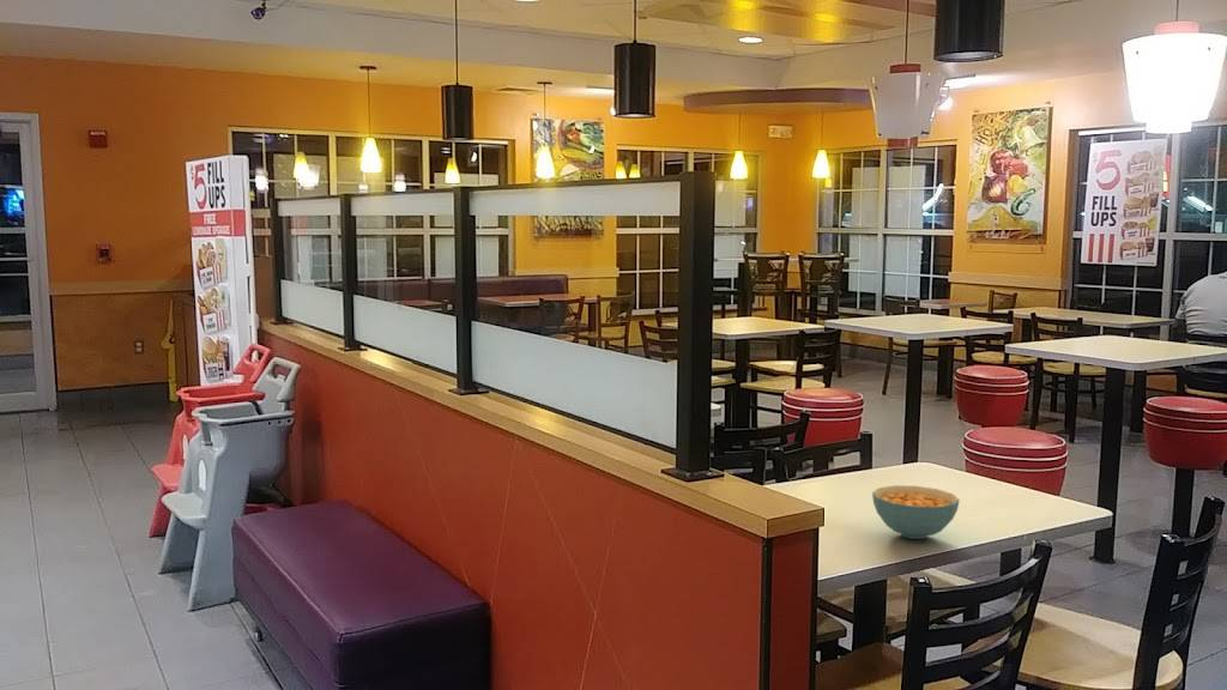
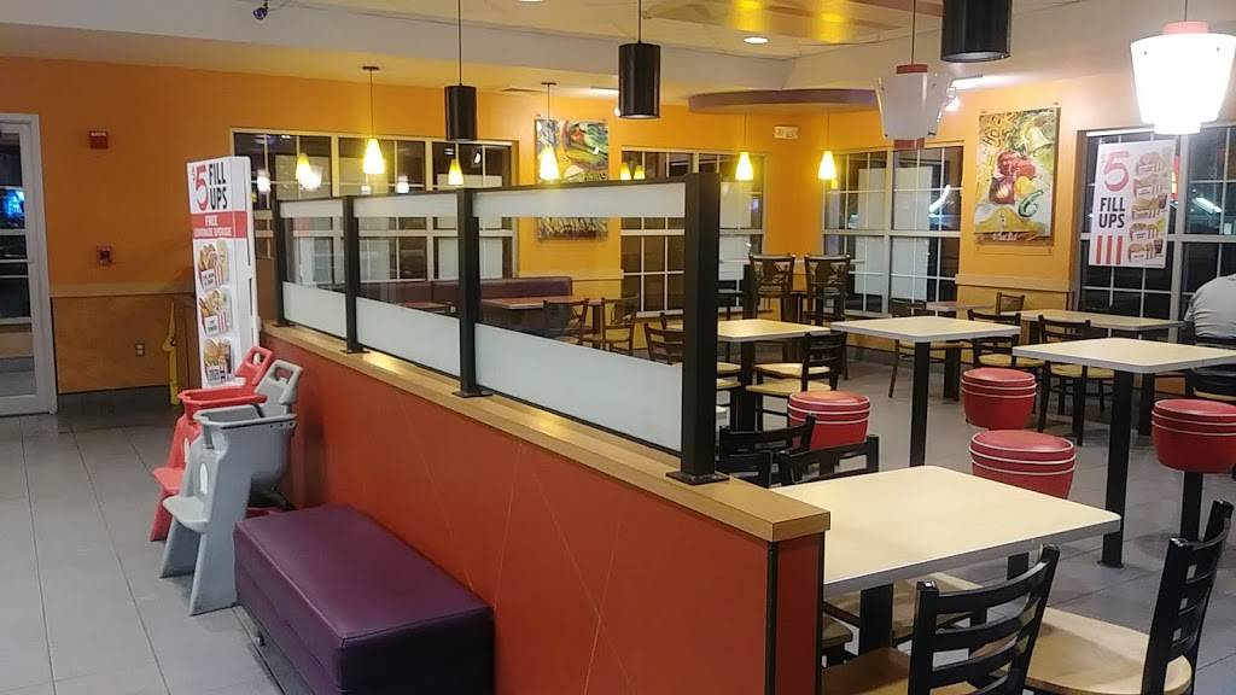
- cereal bowl [871,484,961,540]
